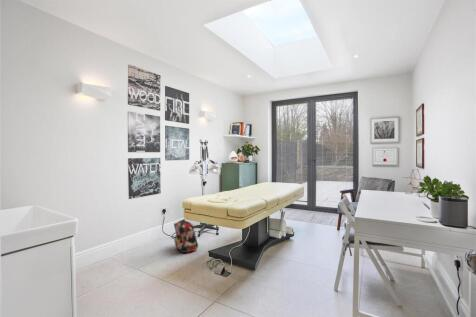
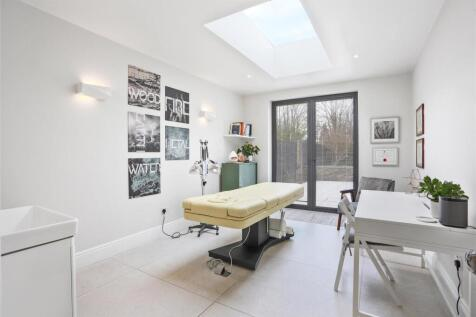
- backpack [173,218,199,254]
